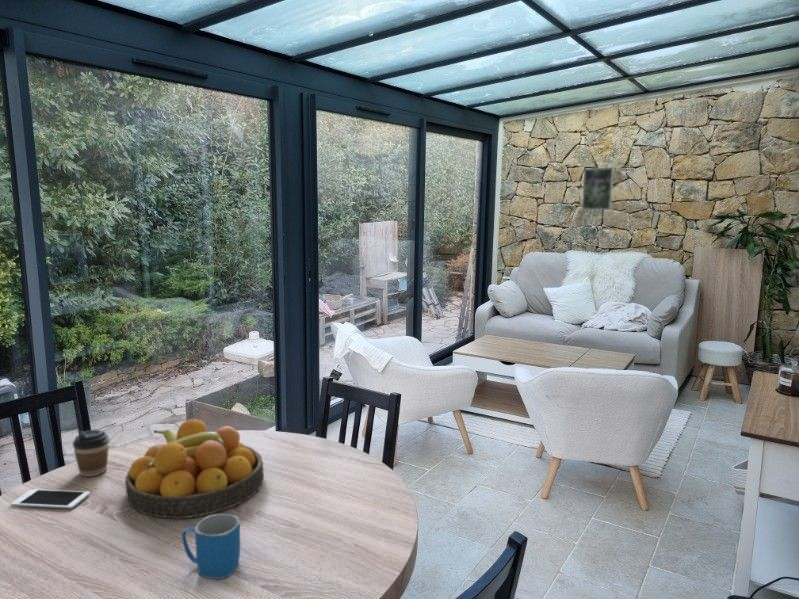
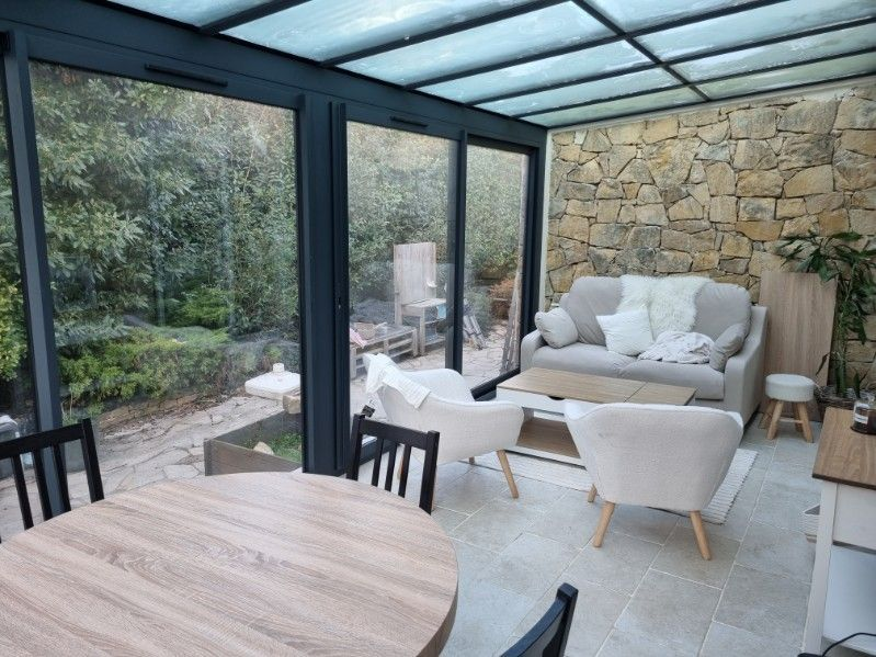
- cell phone [10,488,91,510]
- coffee cup [71,429,110,478]
- mug [181,513,241,580]
- fruit bowl [124,418,265,520]
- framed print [581,167,614,211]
